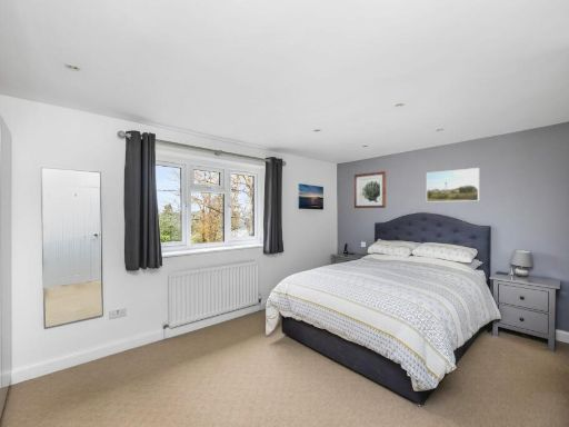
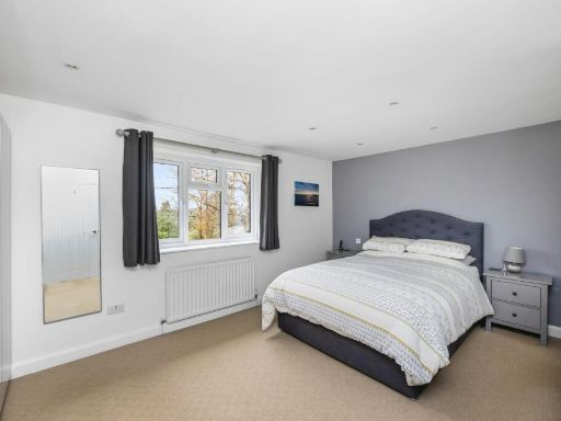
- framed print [426,167,480,203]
- wall art [353,170,387,209]
